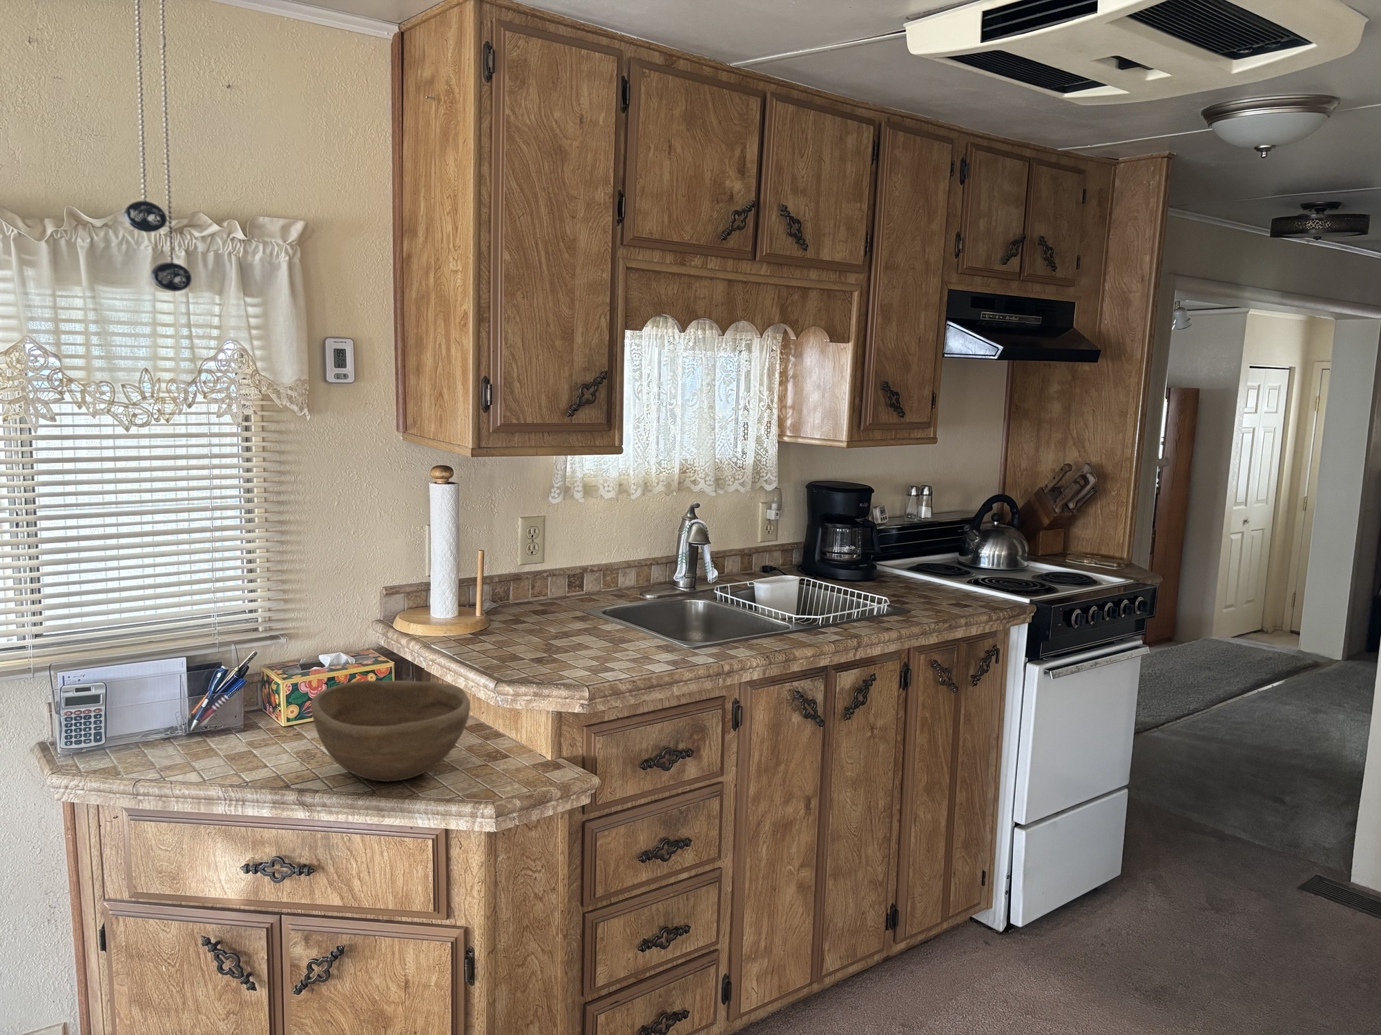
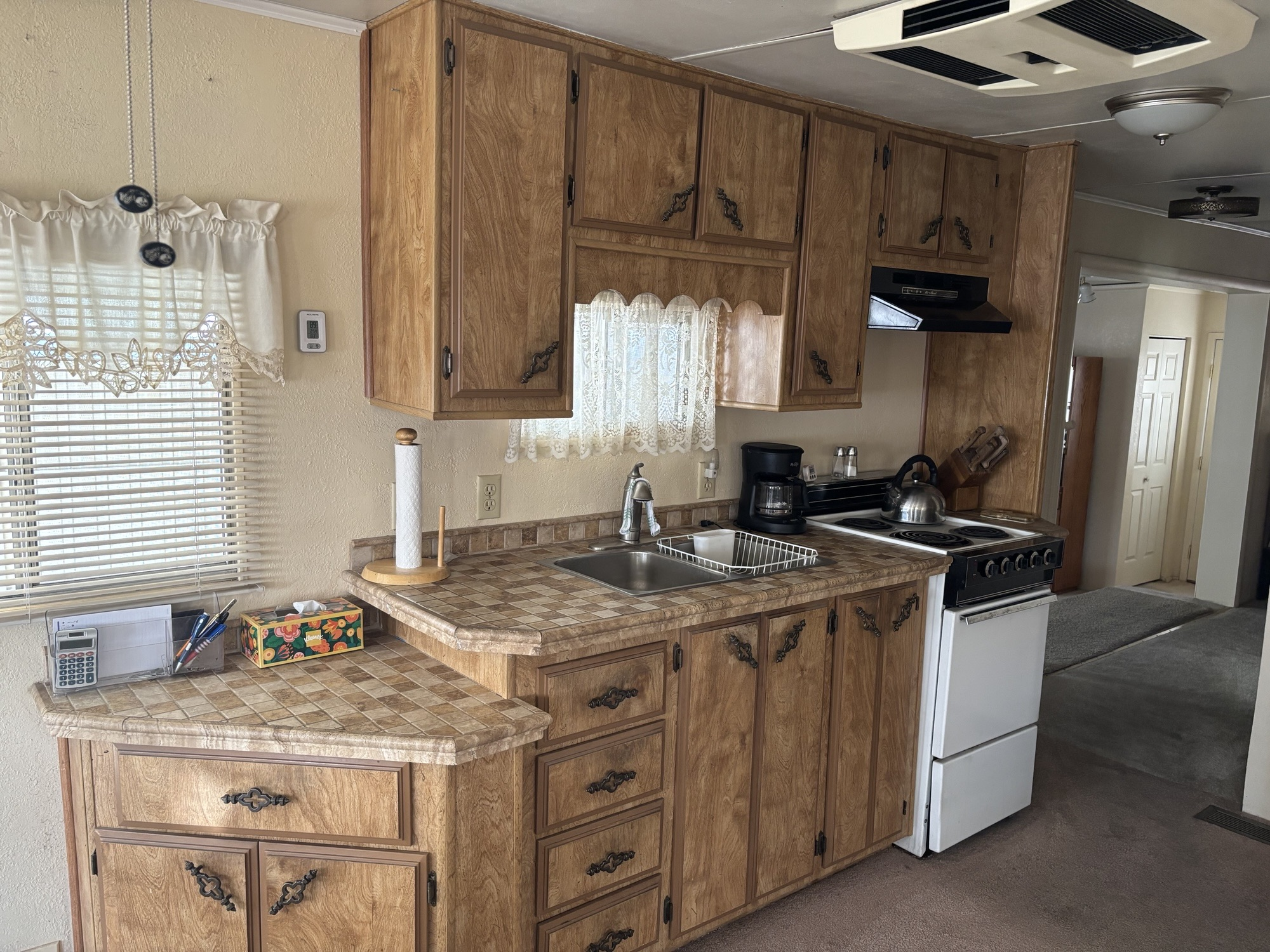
- bowl [310,679,471,783]
